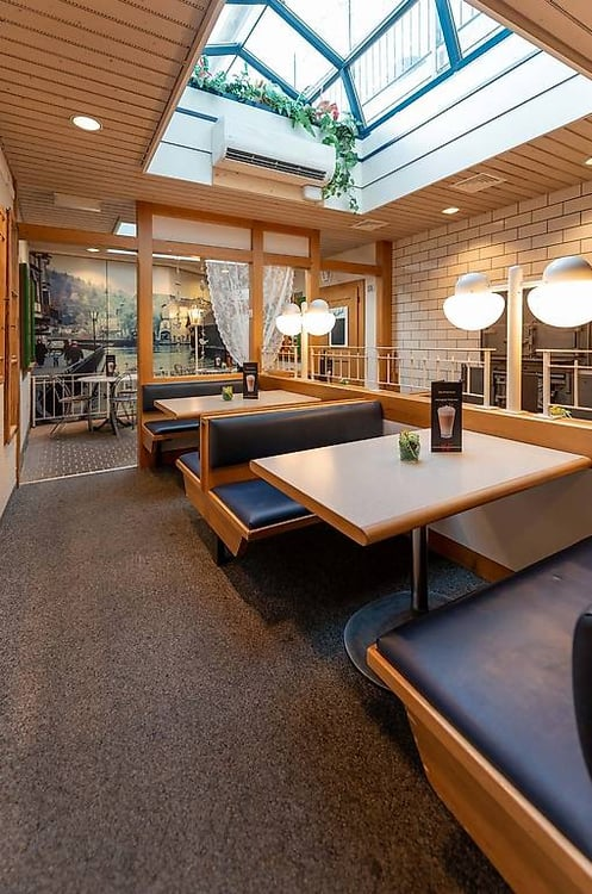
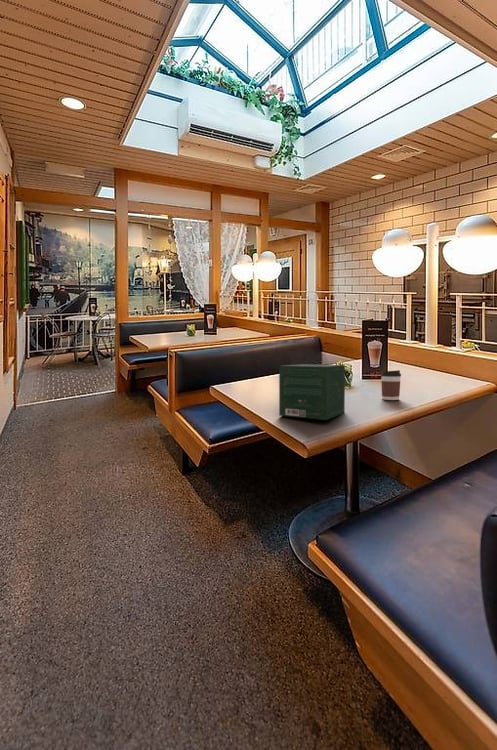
+ coffee cup [380,369,402,401]
+ gift box [278,363,346,421]
